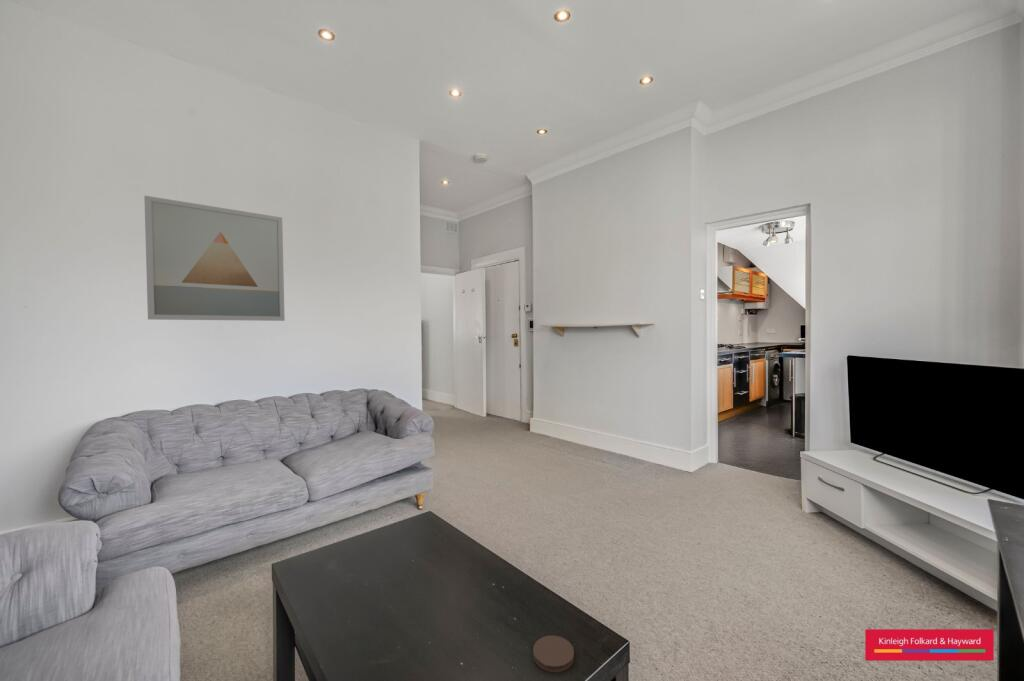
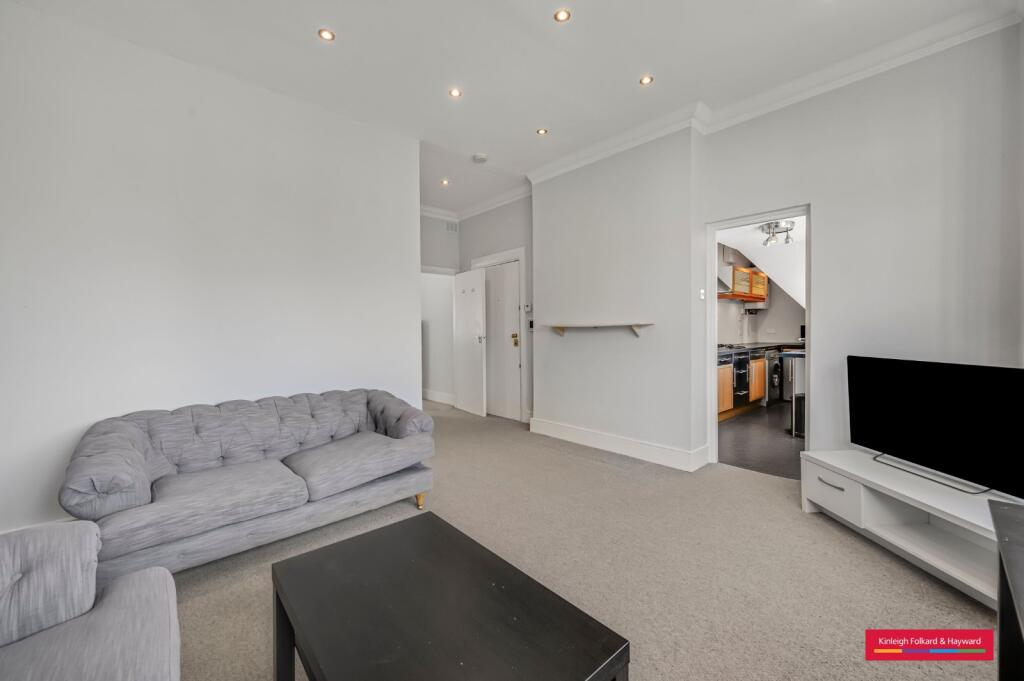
- wall art [143,195,286,322]
- coaster [532,635,575,673]
